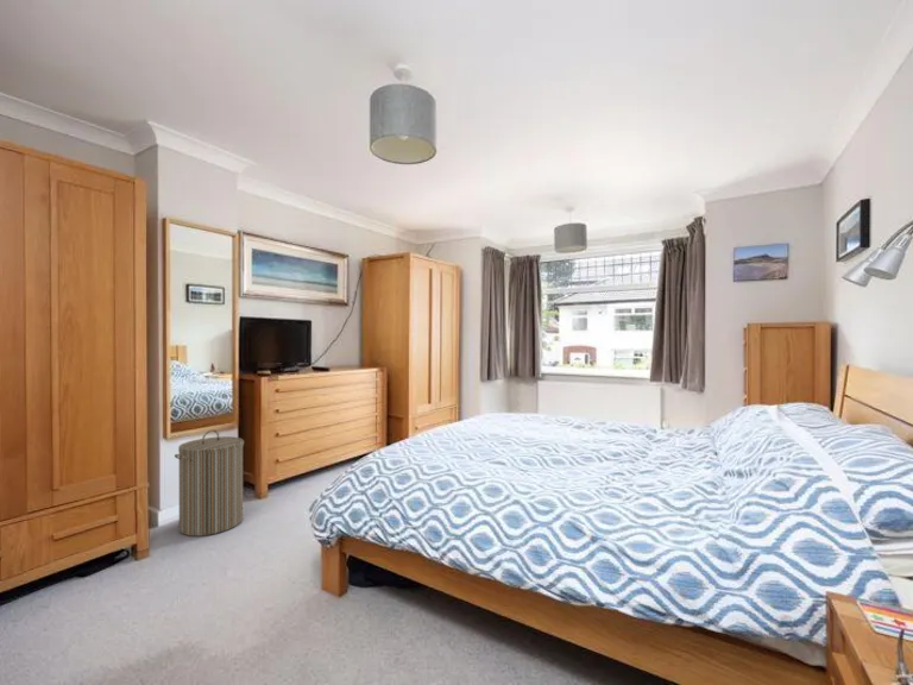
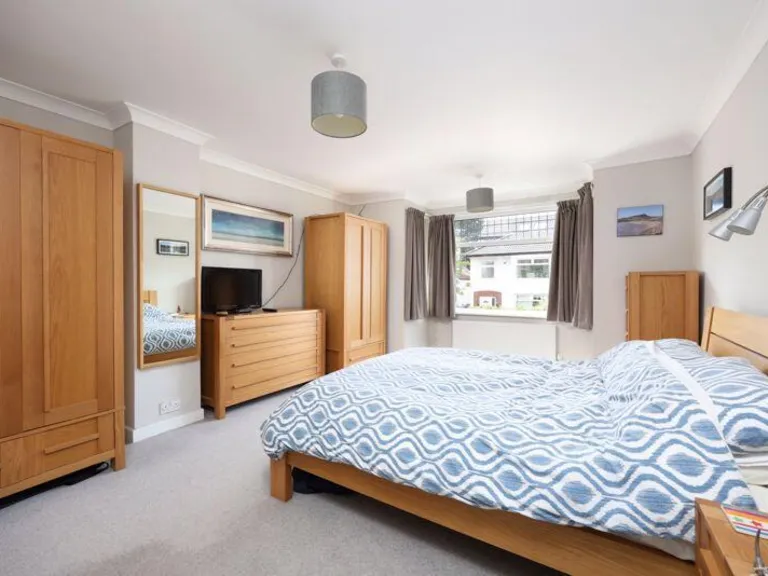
- laundry hamper [174,429,245,538]
